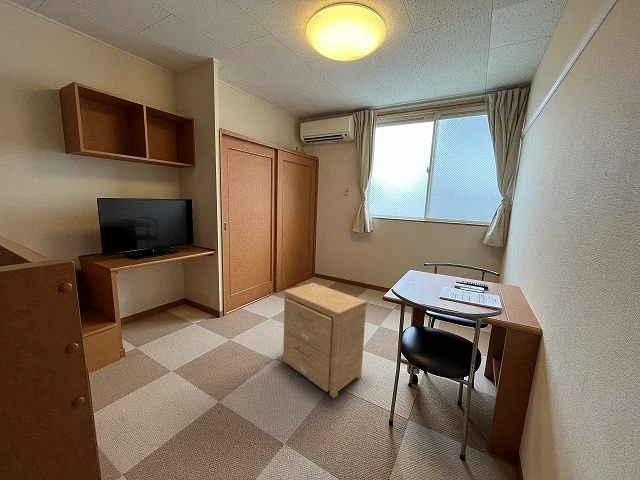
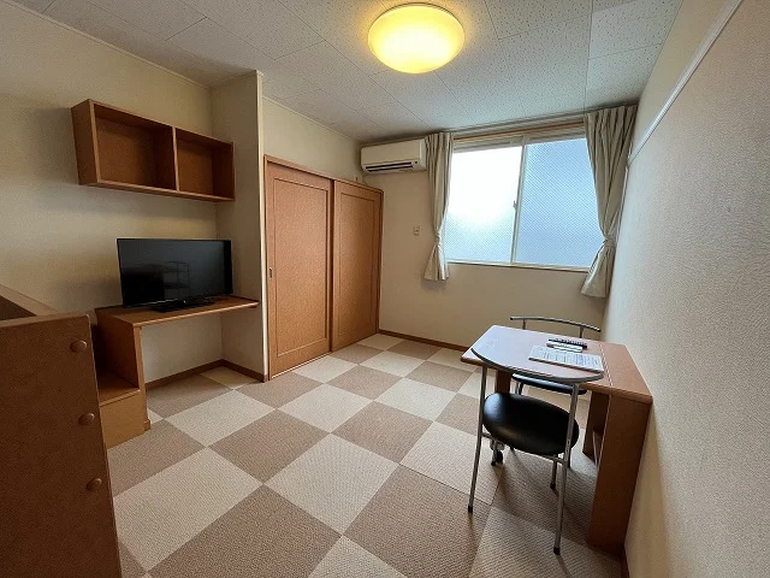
- side table [282,282,368,399]
